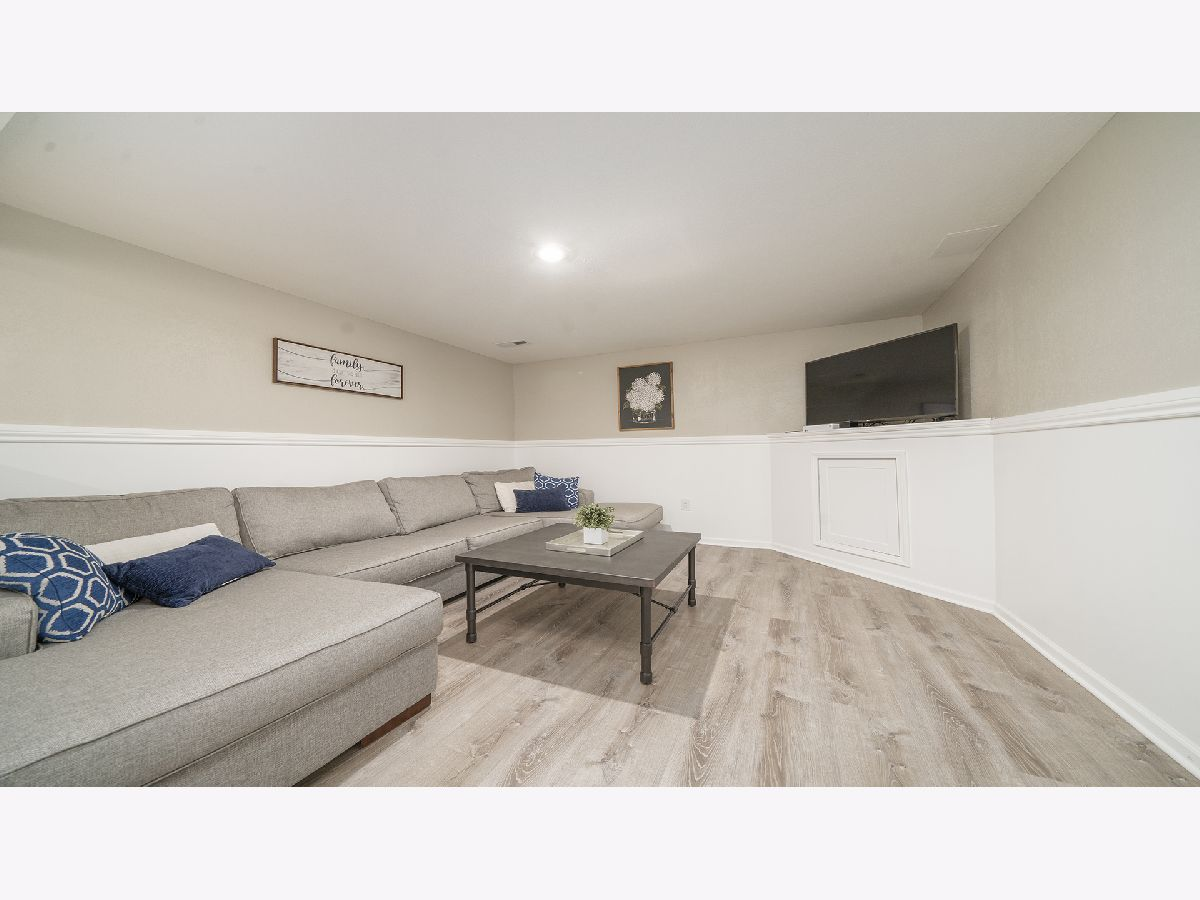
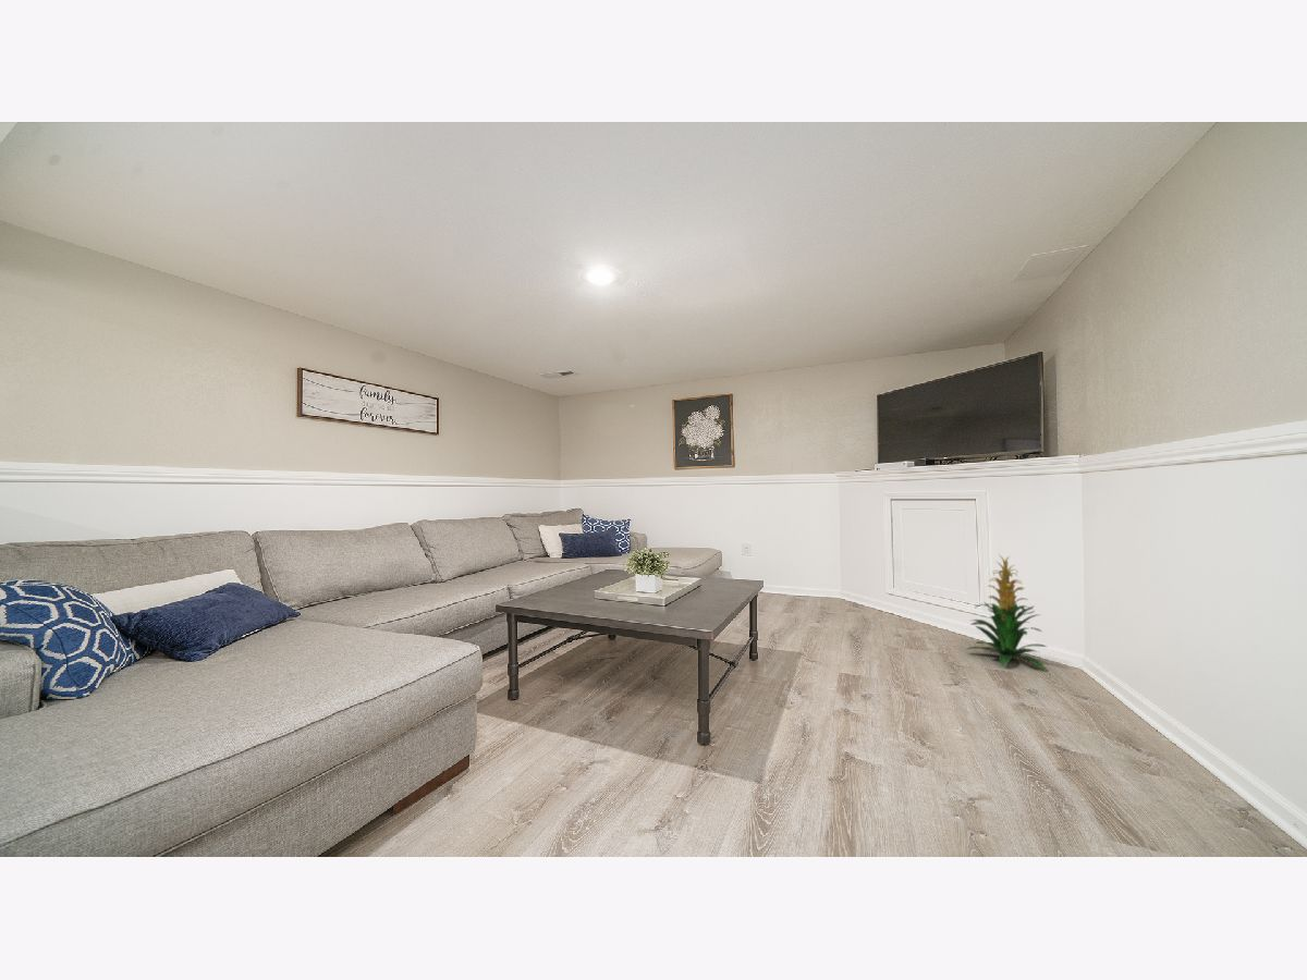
+ indoor plant [964,554,1048,671]
